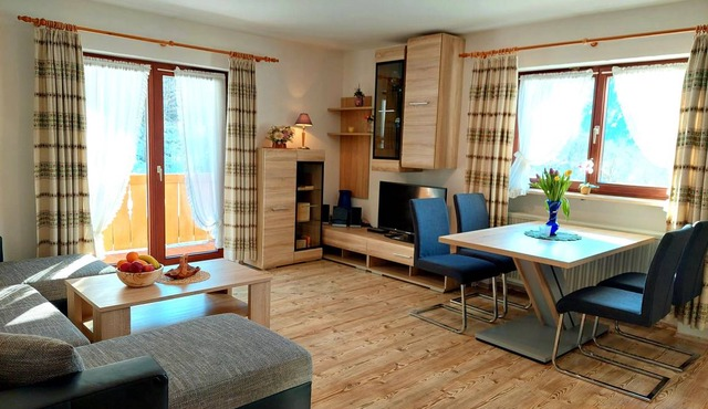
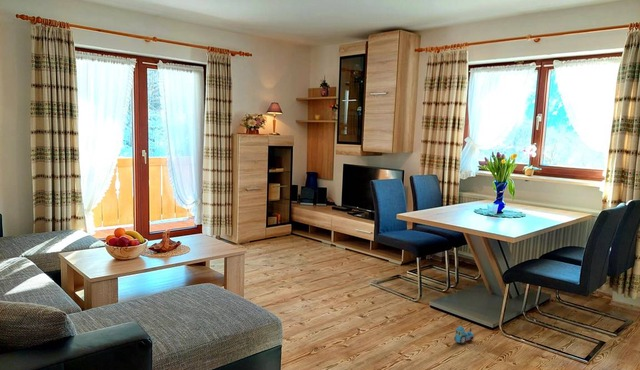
+ toy train [454,325,475,345]
